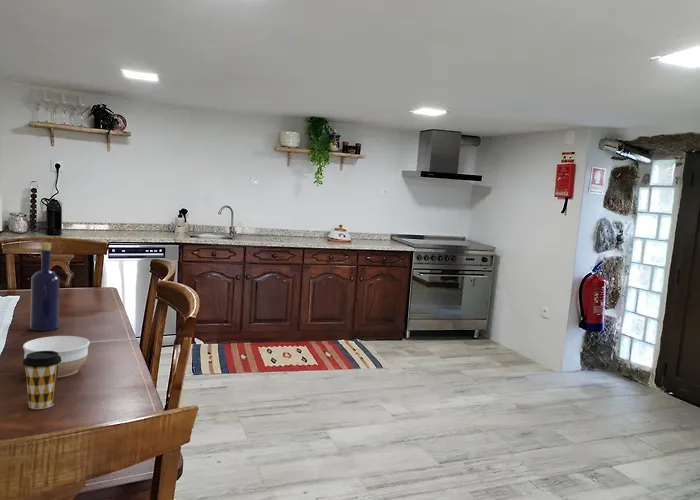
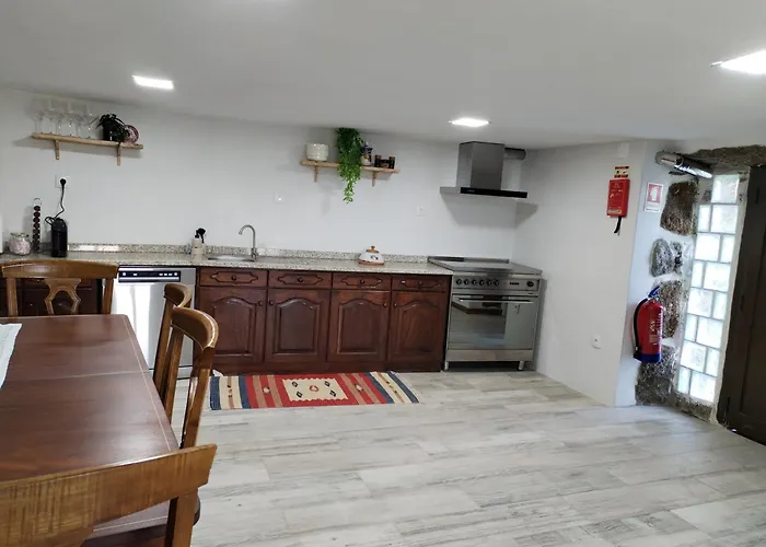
- coffee cup [22,351,61,410]
- bottle [29,242,60,332]
- bowl [22,335,91,379]
